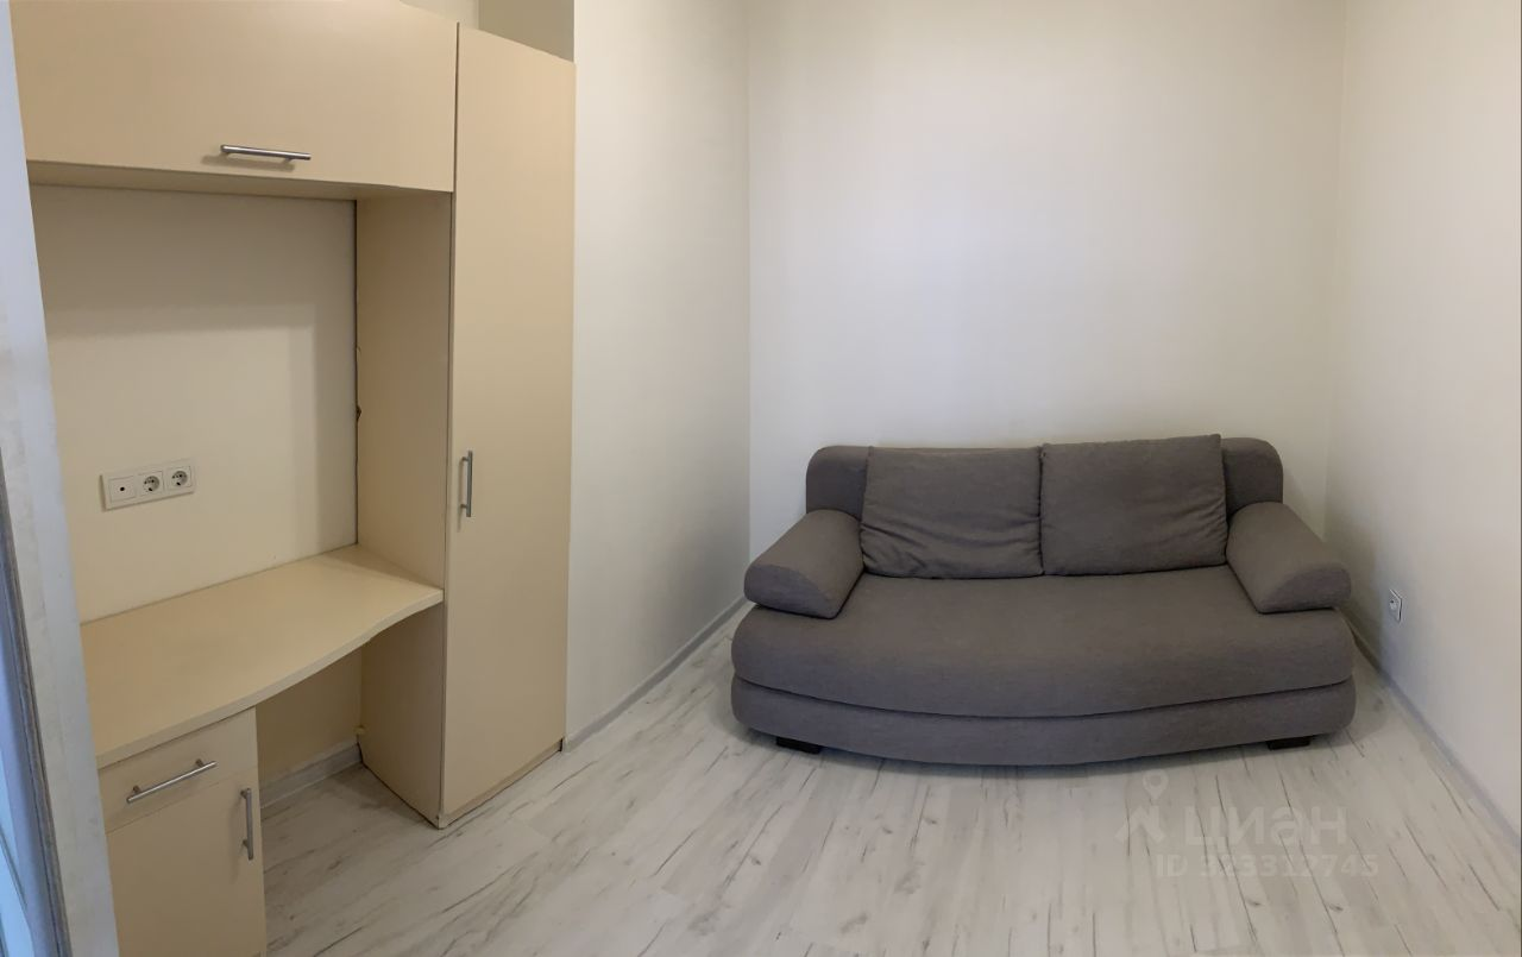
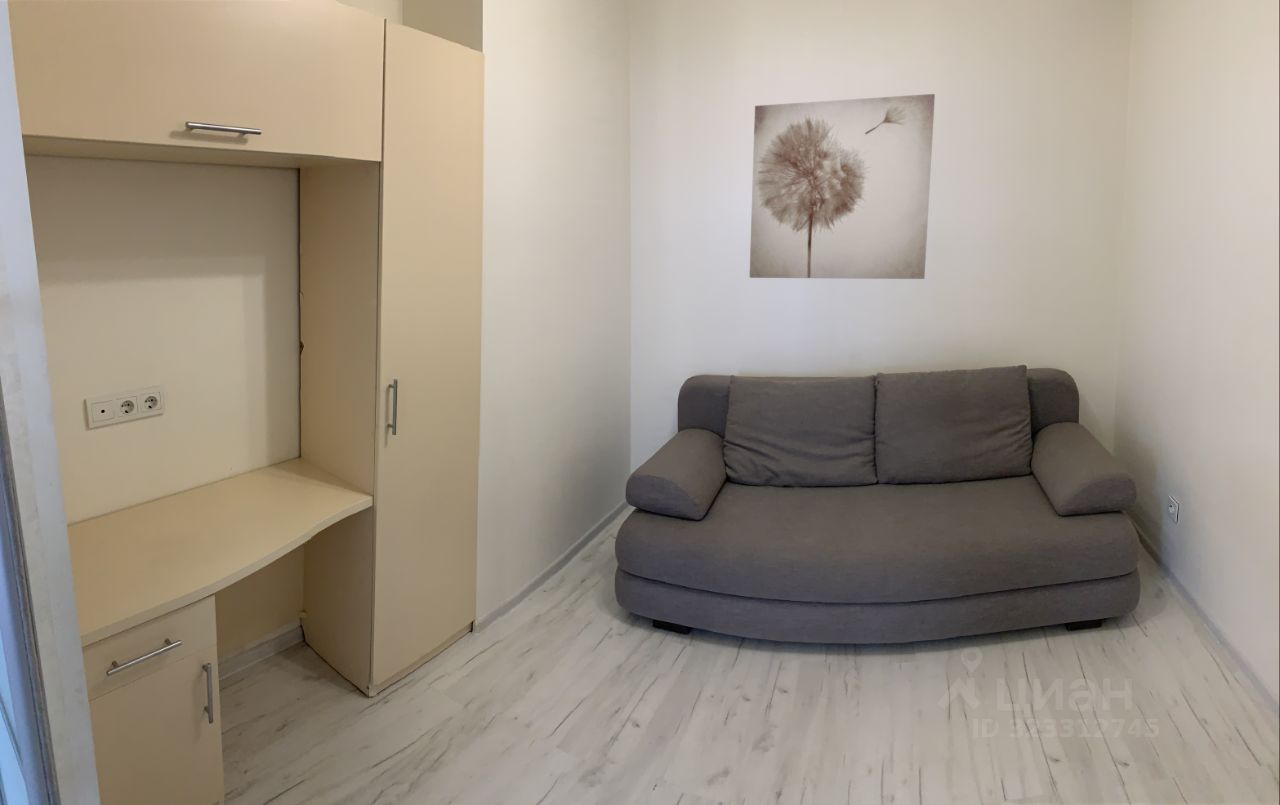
+ wall art [749,93,936,280]
